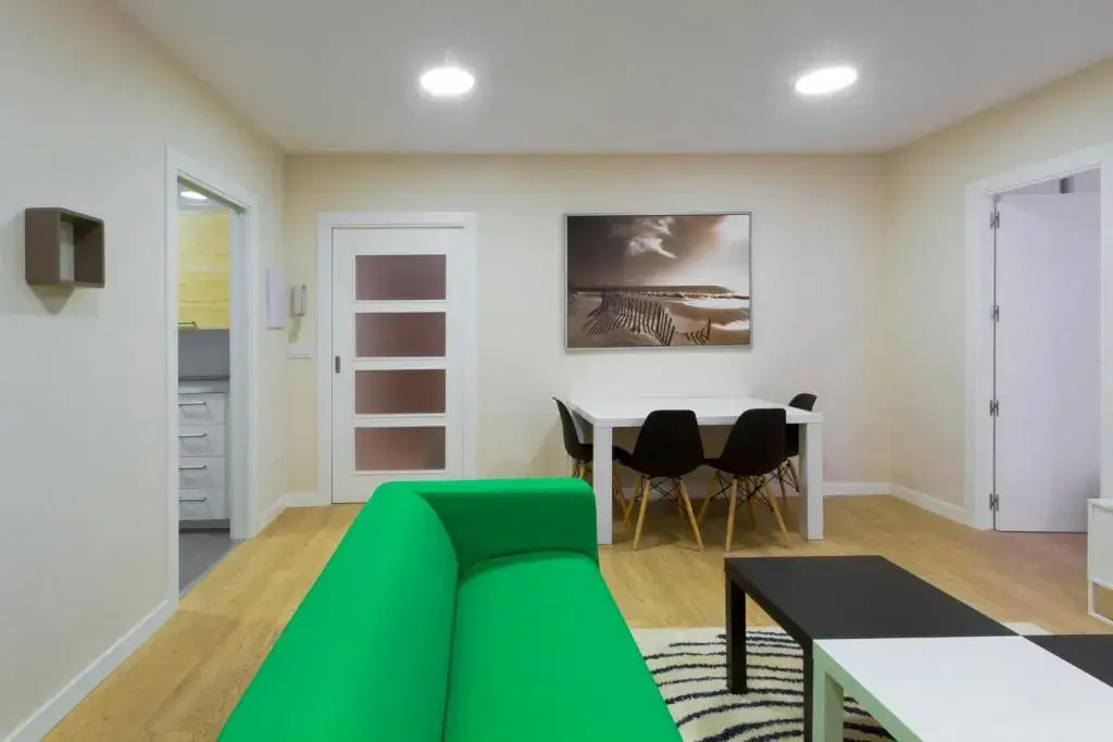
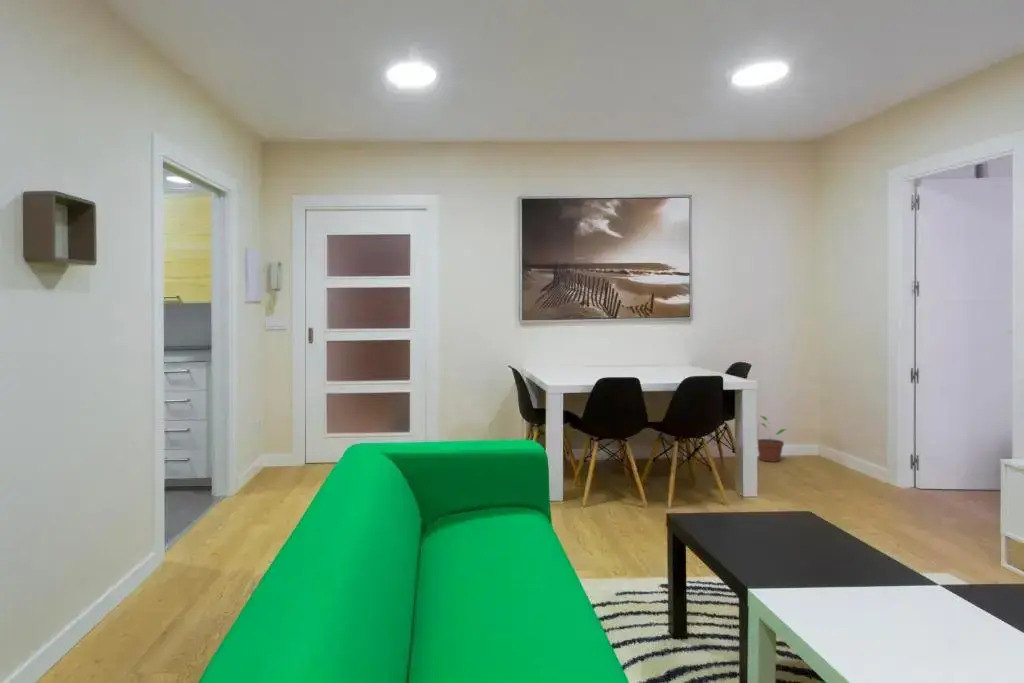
+ potted plant [757,415,787,463]
